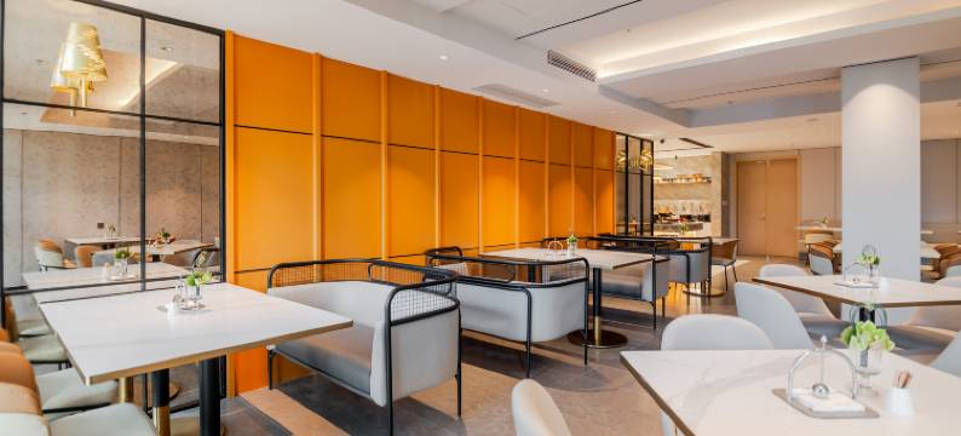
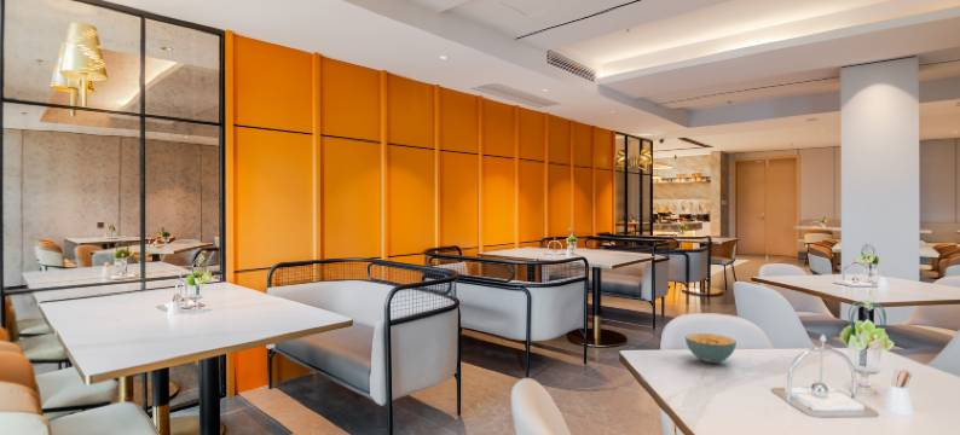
+ cereal bowl [684,332,738,365]
